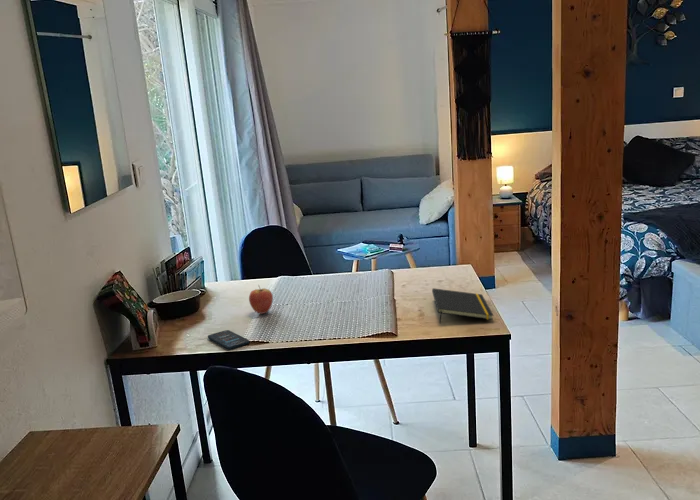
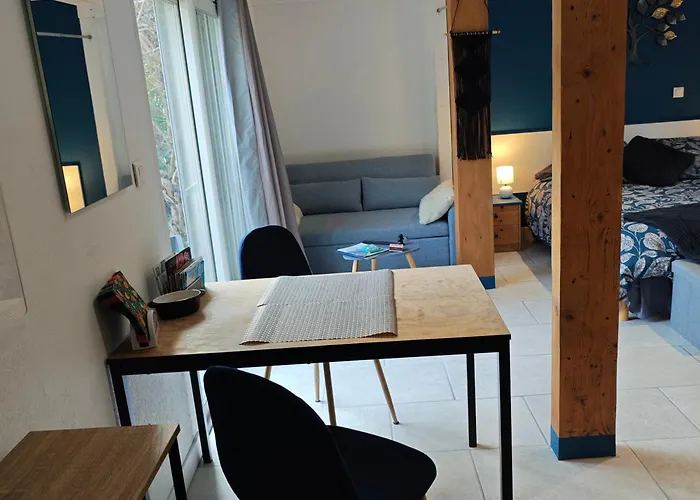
- notepad [431,287,494,325]
- smartphone [207,329,250,350]
- fruit [248,284,274,315]
